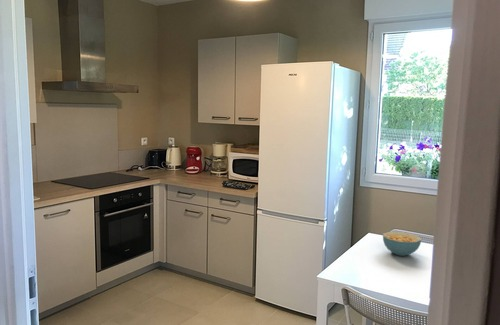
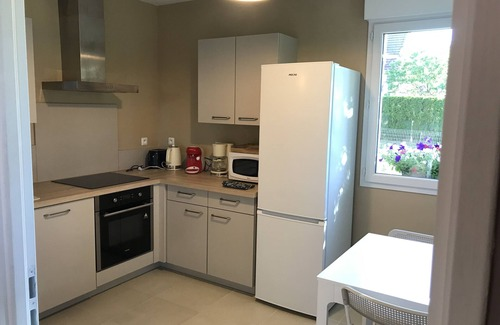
- cereal bowl [382,231,422,257]
